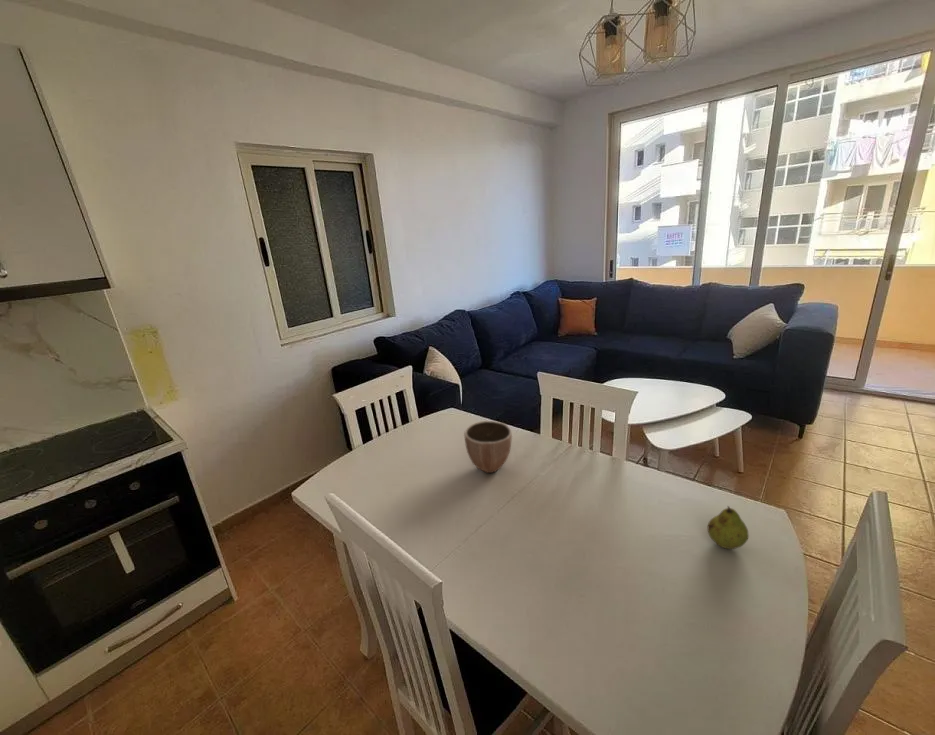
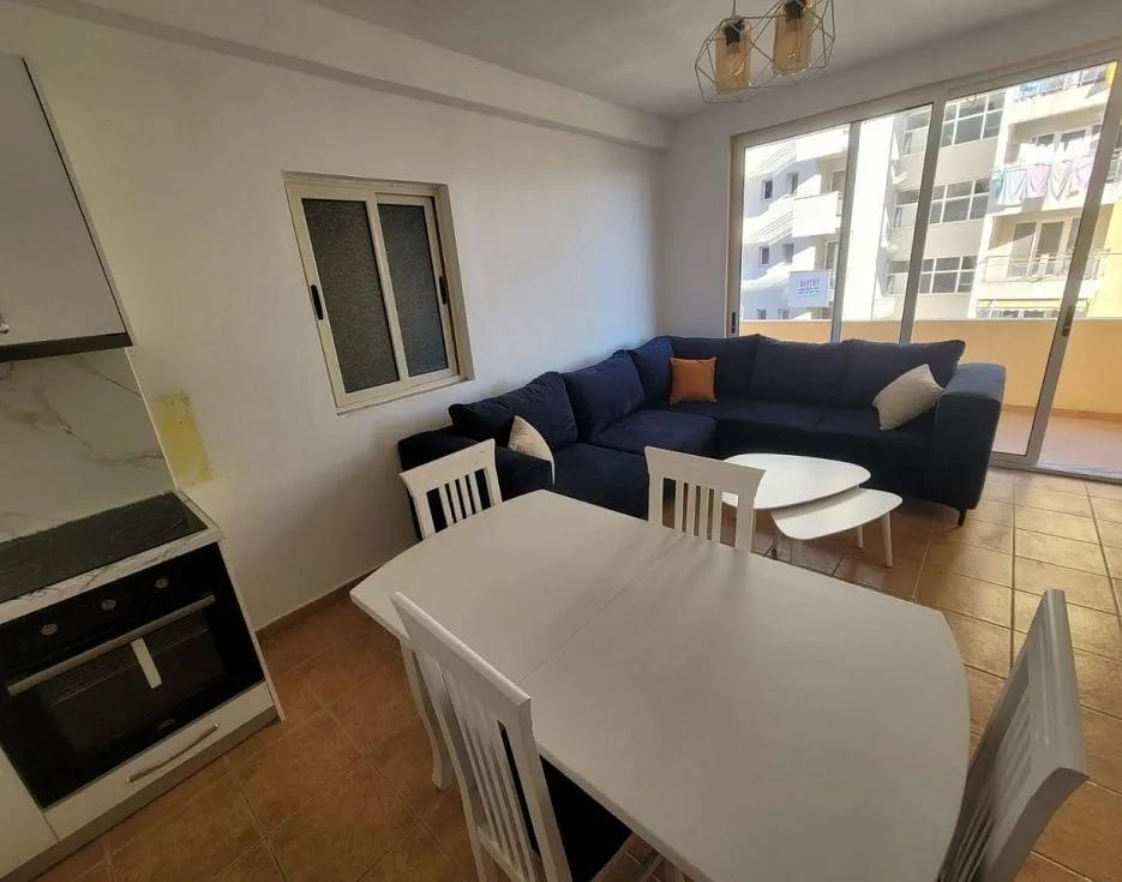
- fruit [706,505,750,550]
- decorative bowl [463,420,513,474]
